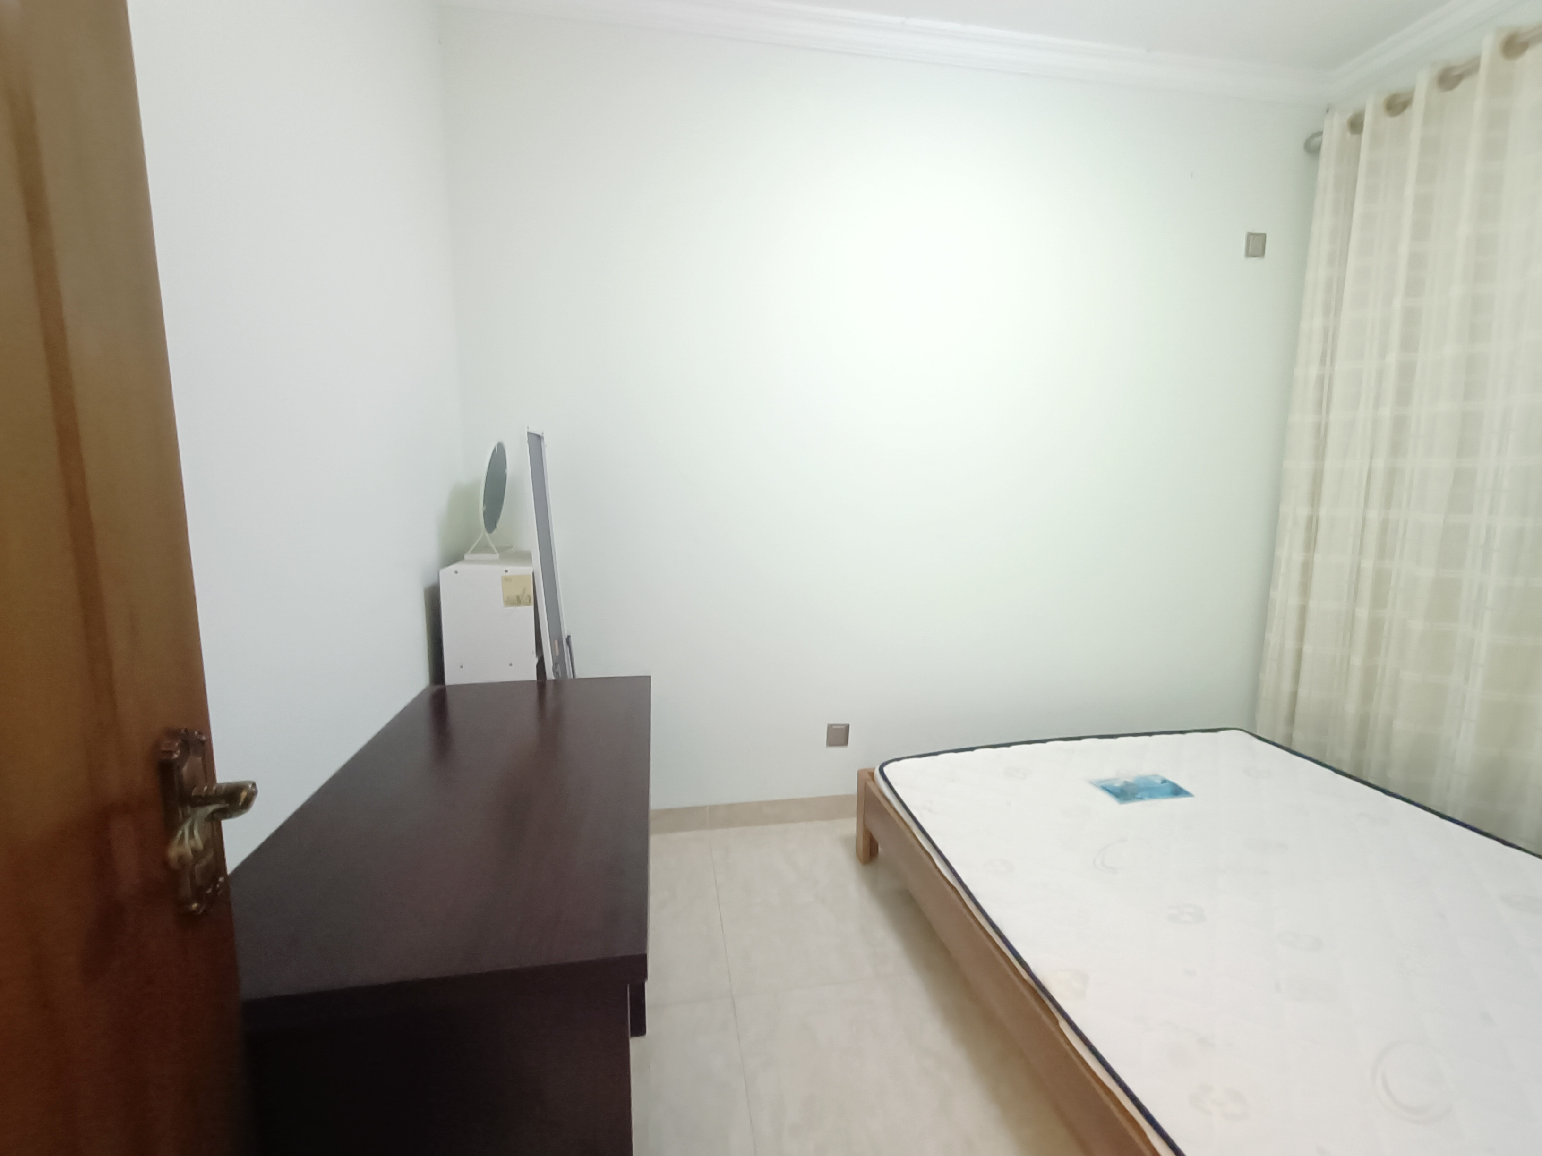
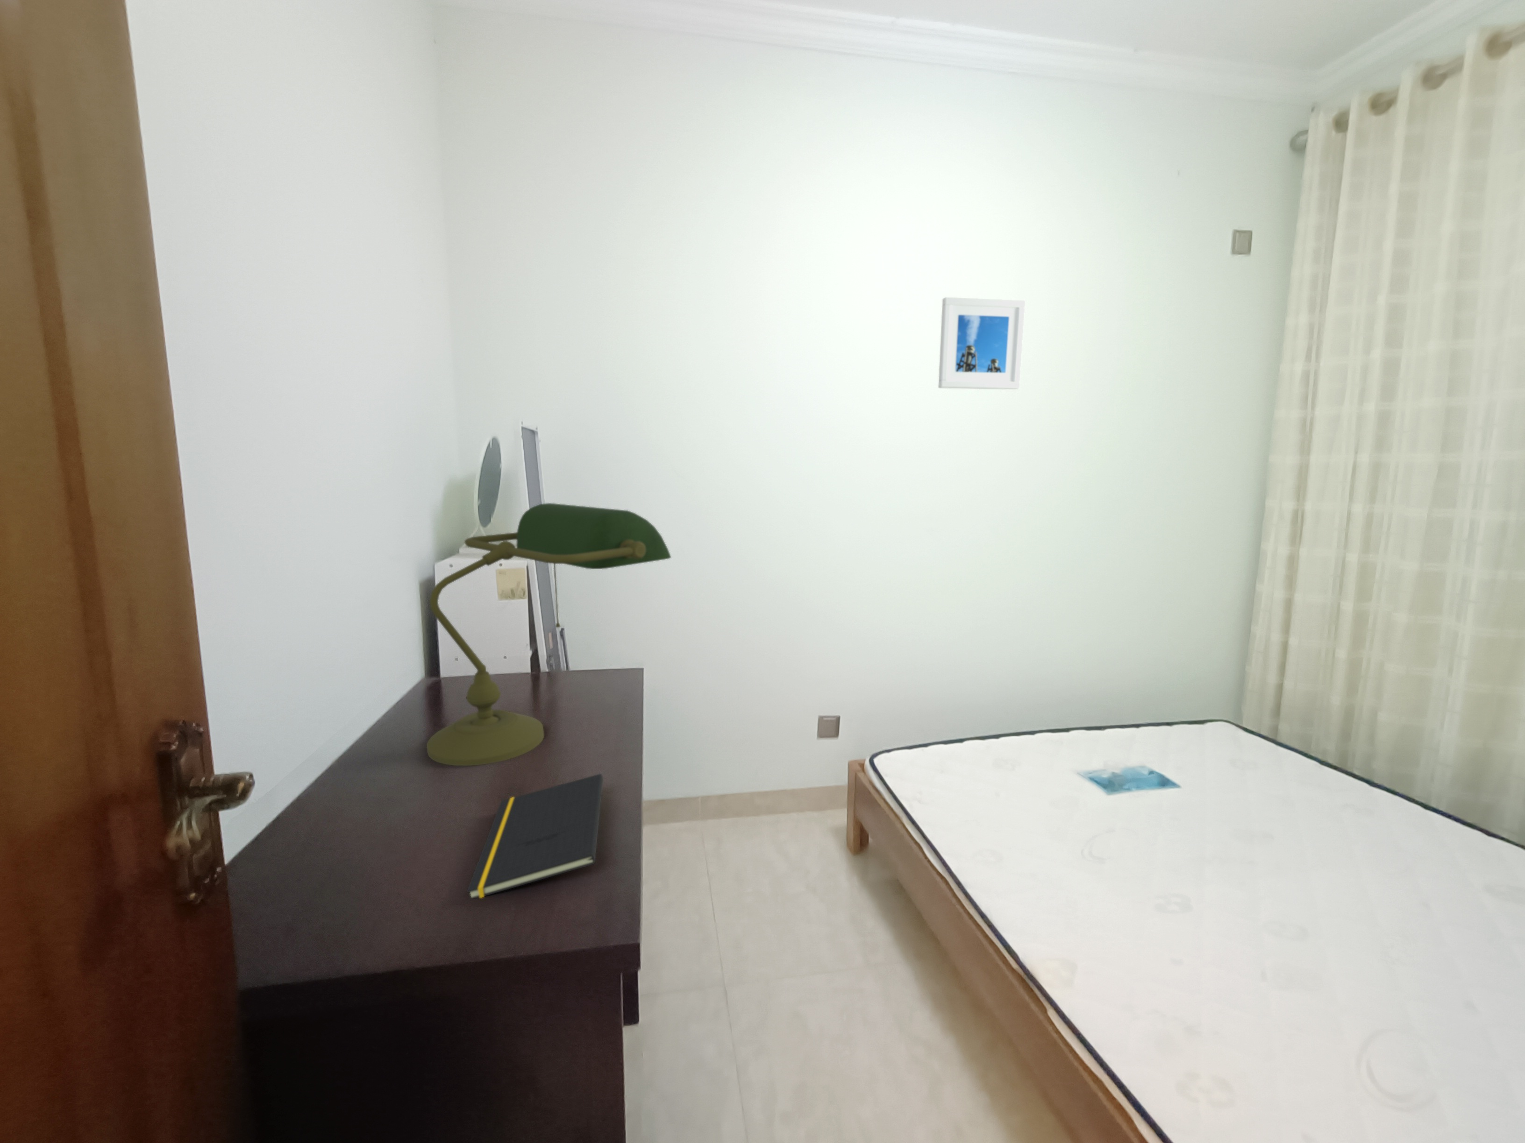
+ desk lamp [426,502,671,766]
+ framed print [938,297,1025,390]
+ notepad [466,773,604,899]
